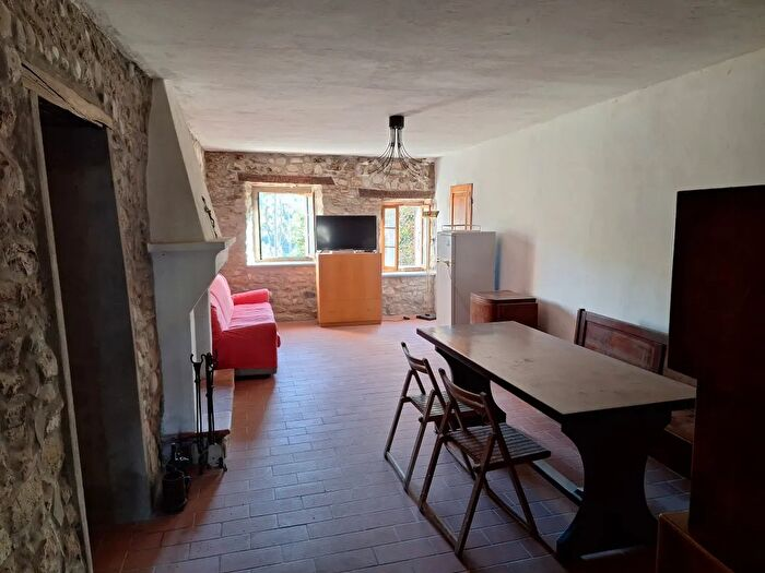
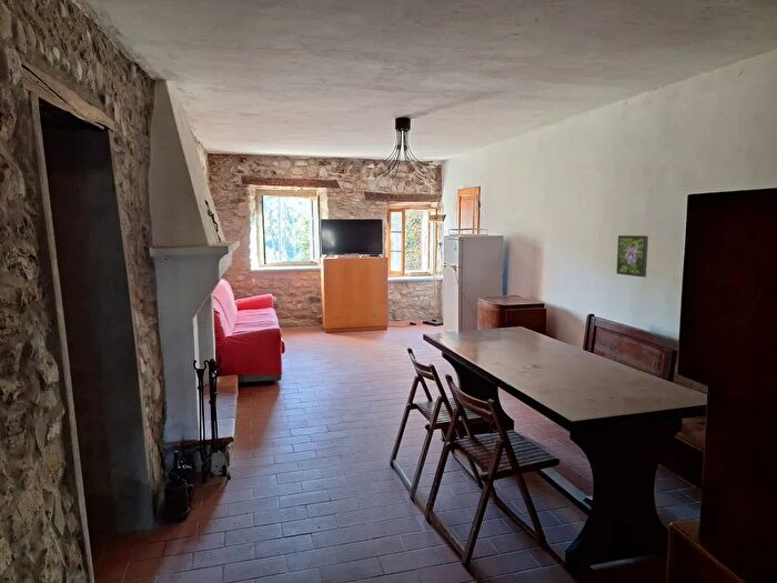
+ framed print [616,234,649,279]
